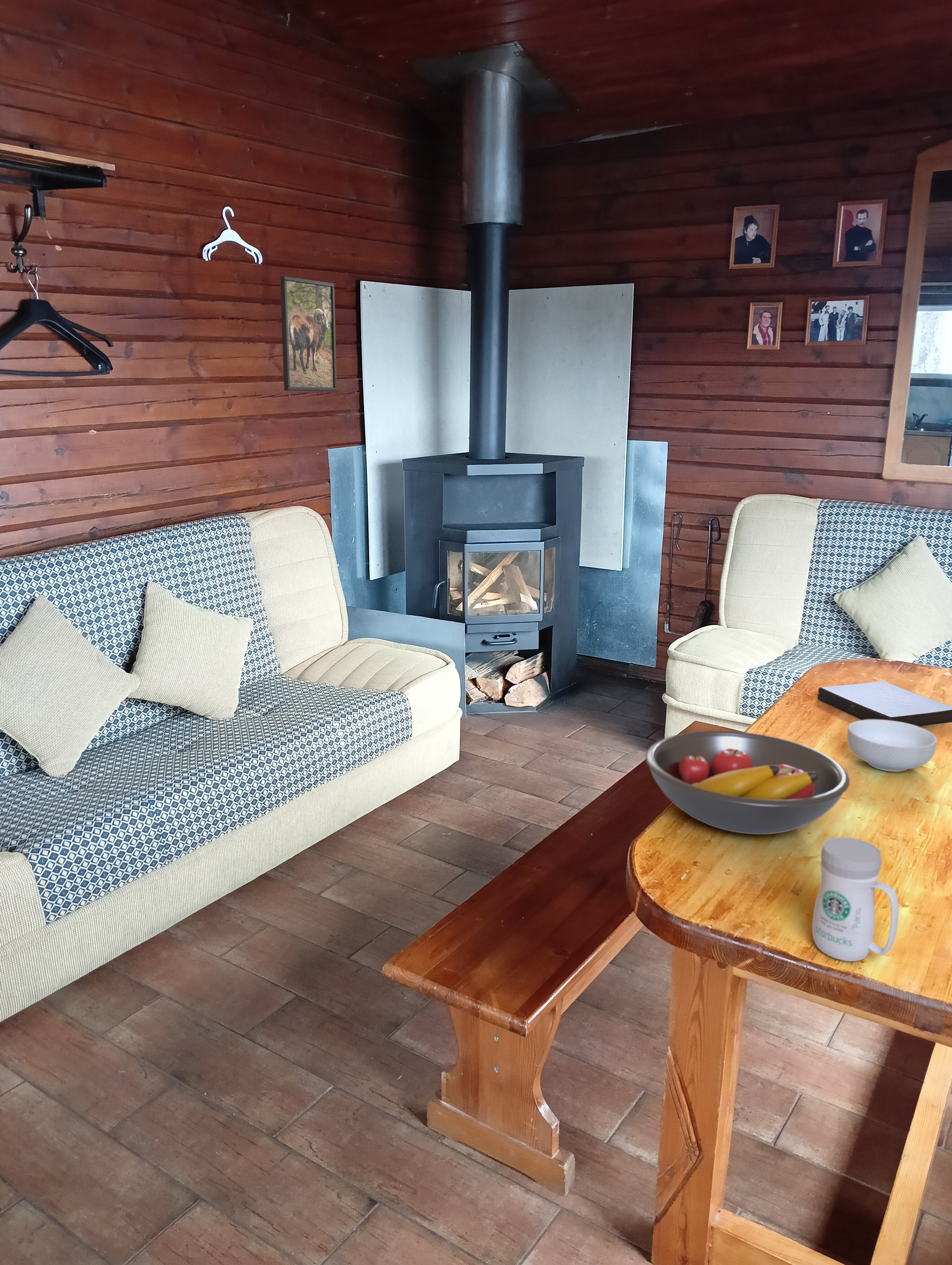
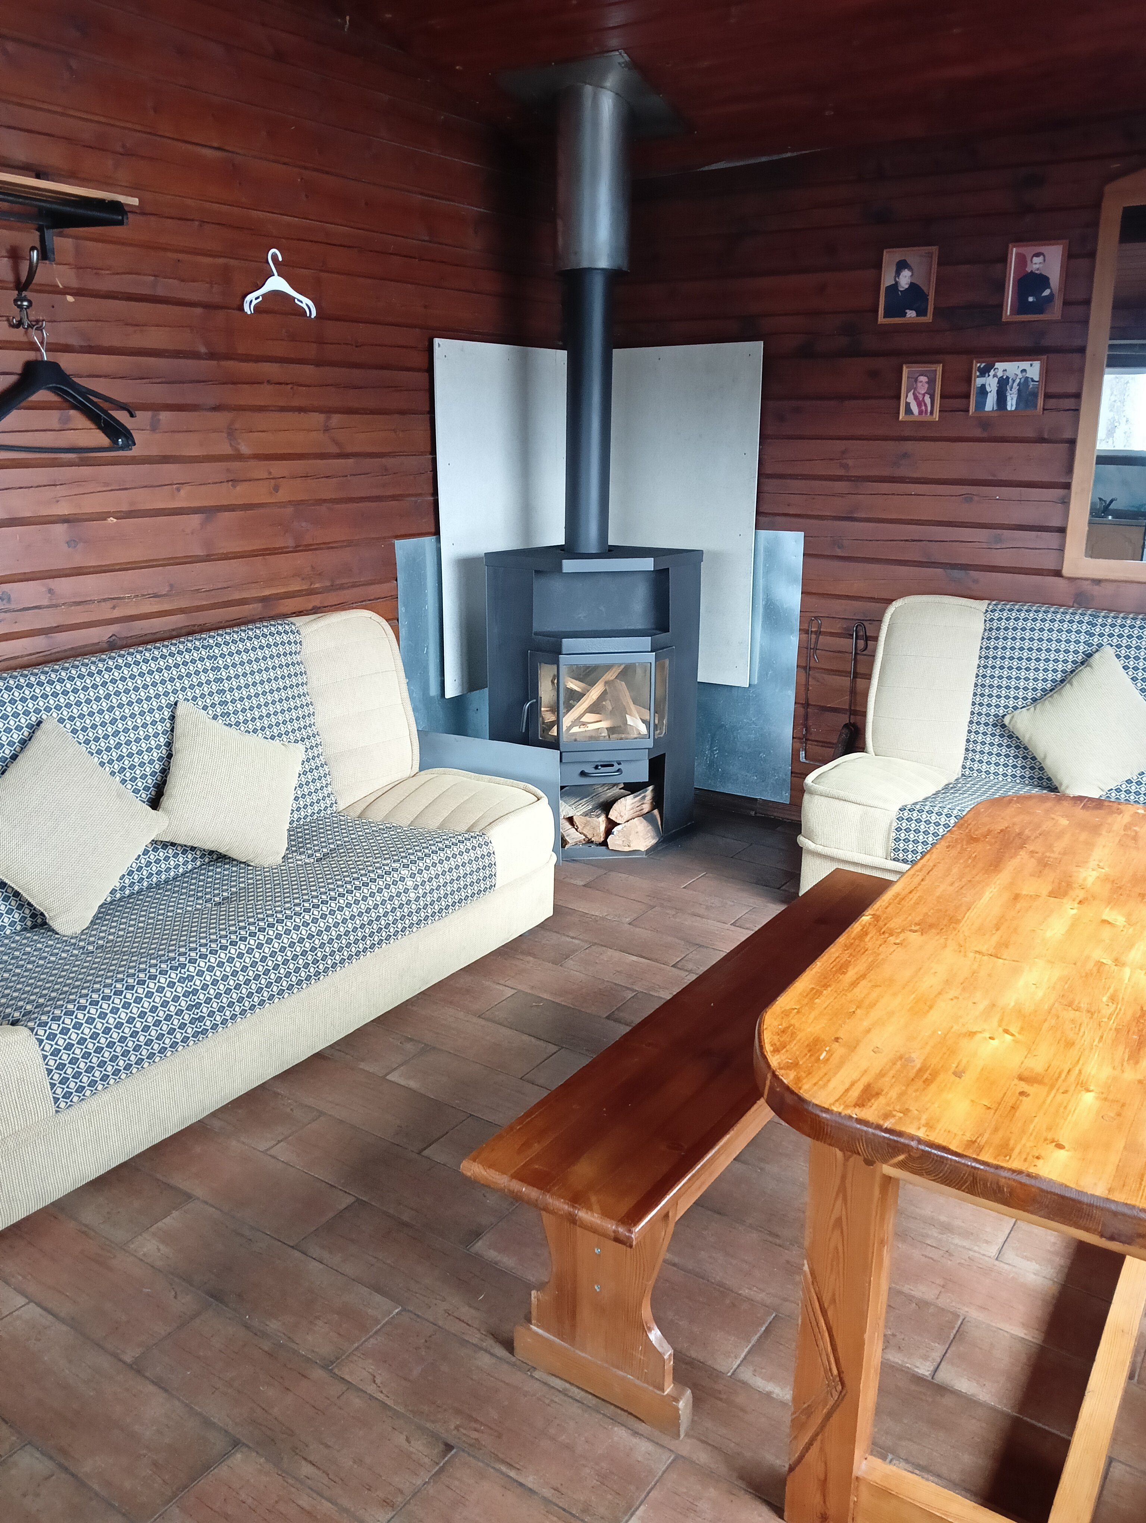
- book [818,681,952,727]
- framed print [280,276,337,392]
- fruit bowl [645,730,850,835]
- cereal bowl [847,720,937,772]
- mug [812,837,899,962]
